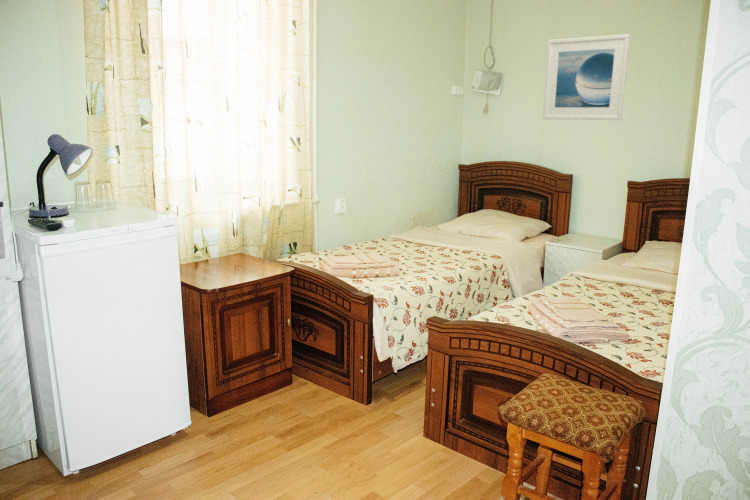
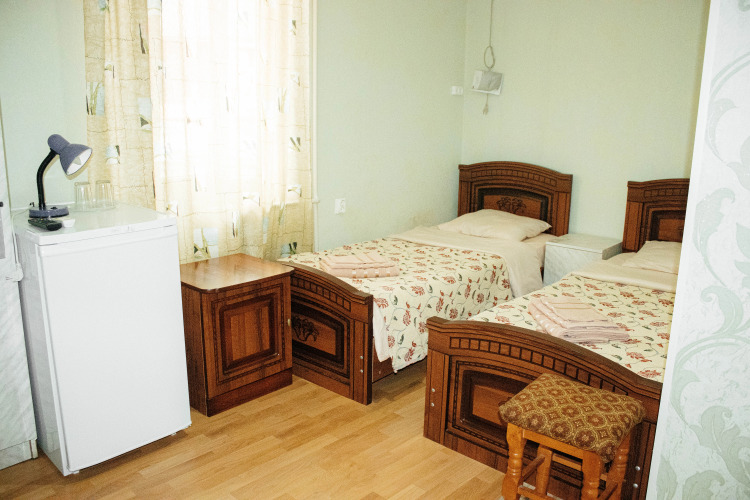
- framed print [542,33,631,121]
